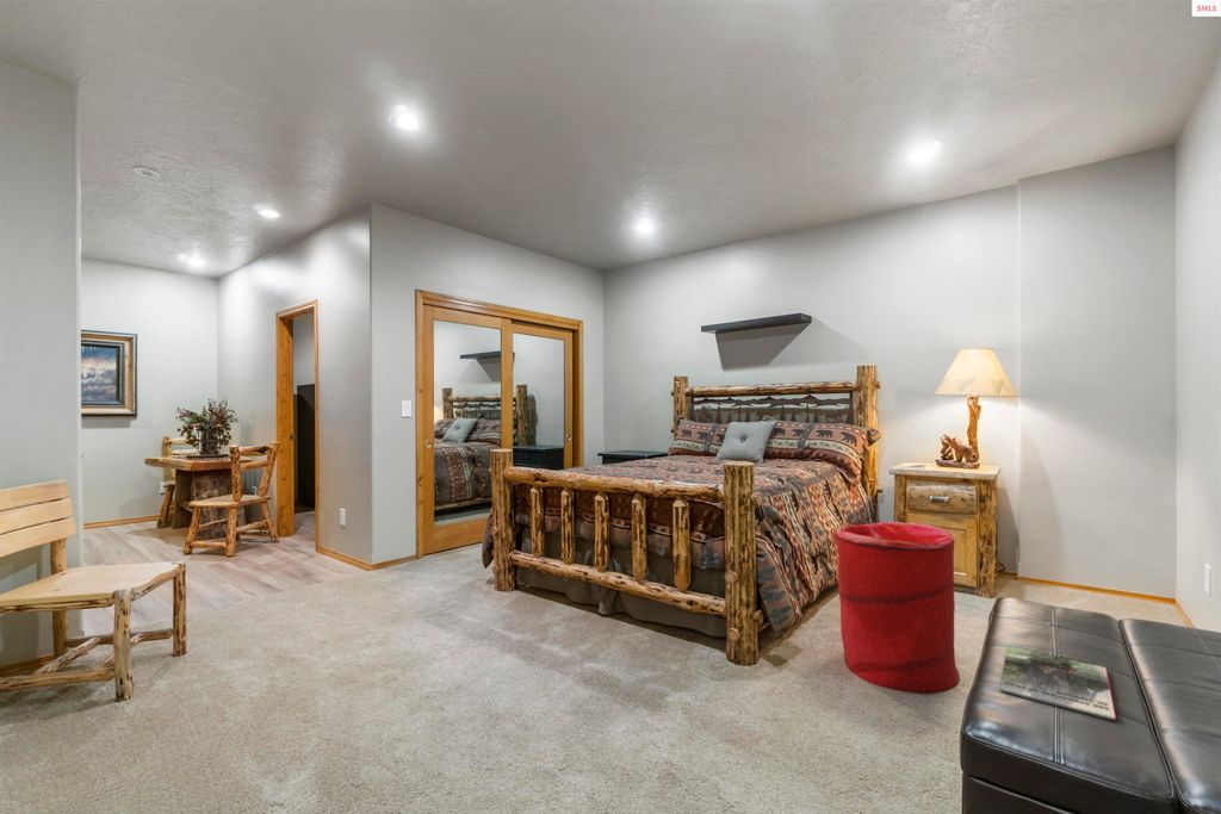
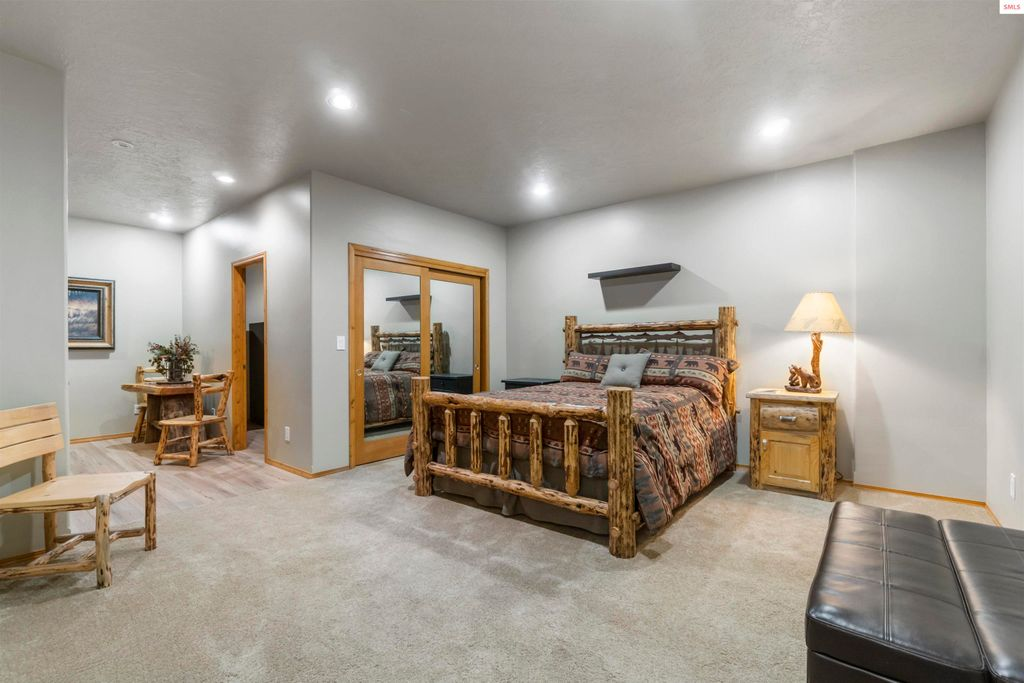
- laundry hamper [832,521,961,695]
- magazine [998,646,1117,722]
